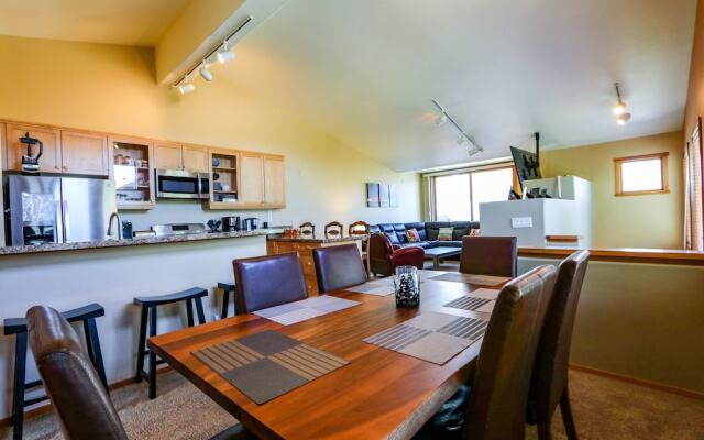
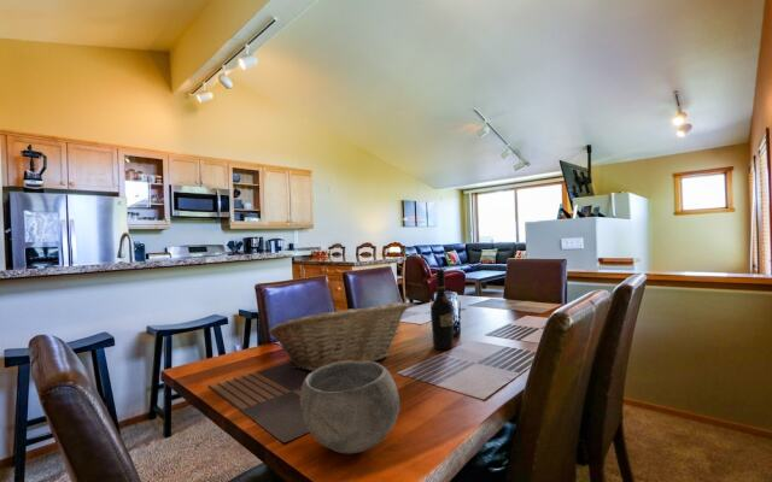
+ bowl [299,362,400,455]
+ wine bottle [429,268,455,351]
+ fruit basket [268,301,409,372]
